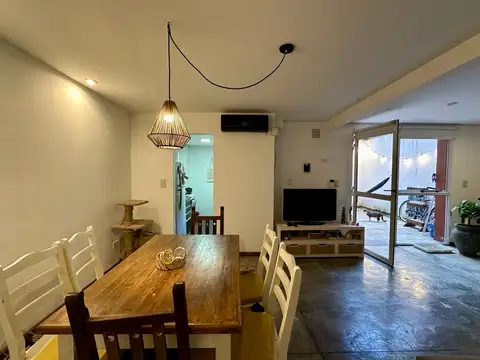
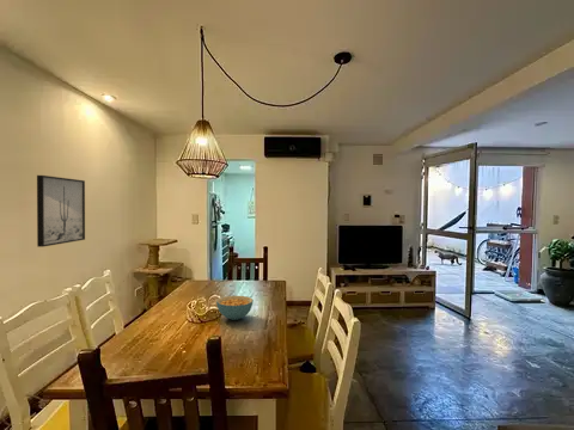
+ wall art [36,174,86,248]
+ cereal bowl [215,295,255,321]
